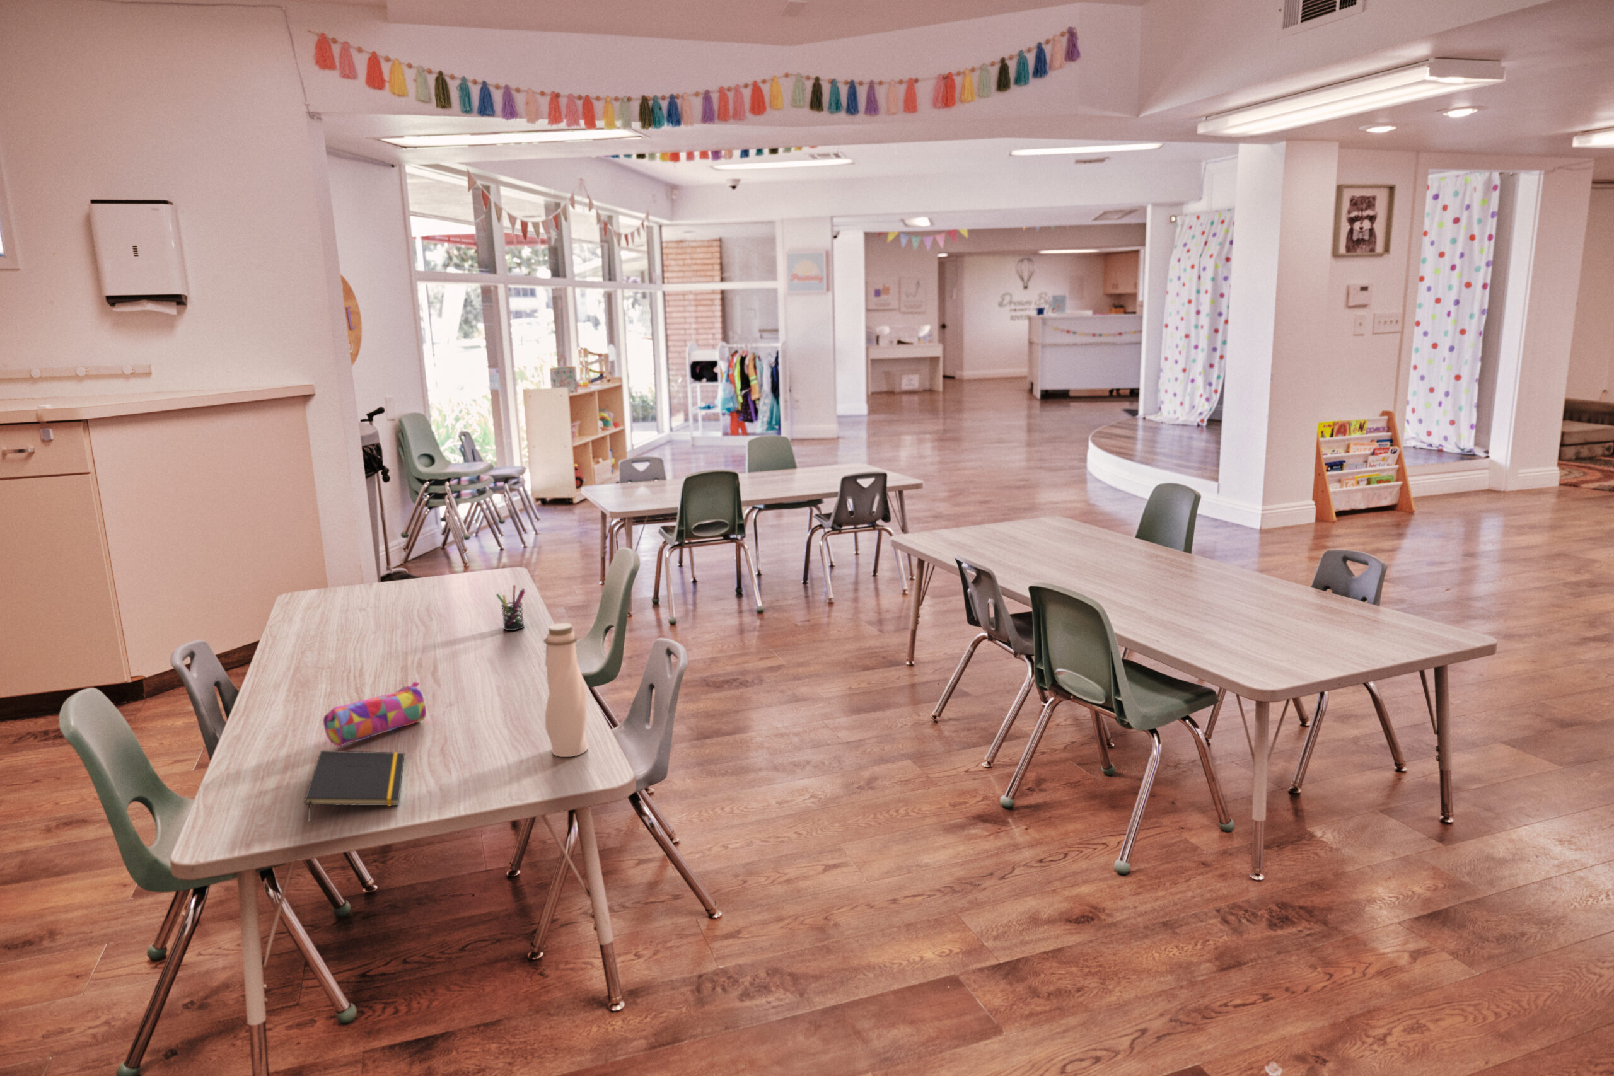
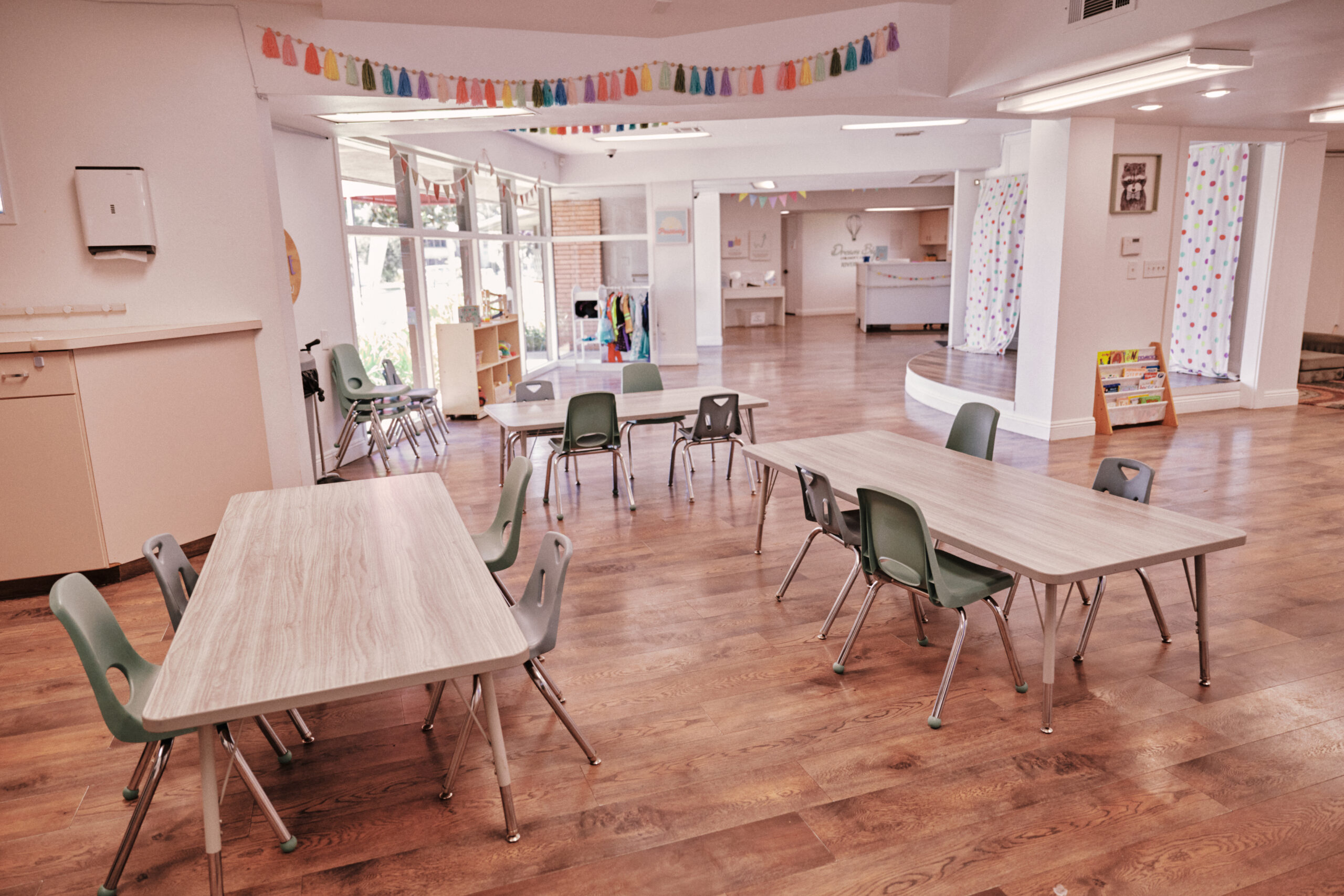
- pen holder [496,585,526,630]
- water bottle [543,622,588,758]
- notepad [304,751,406,823]
- pencil case [323,681,426,748]
